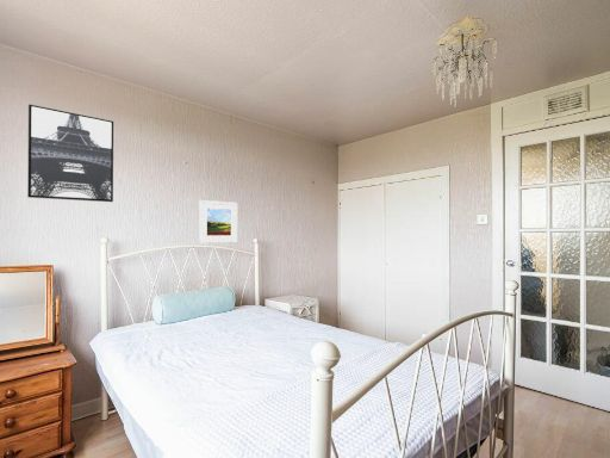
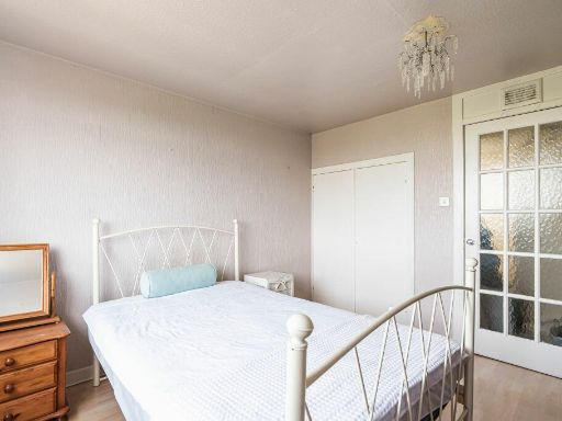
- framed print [198,199,238,245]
- wall art [26,104,114,203]
